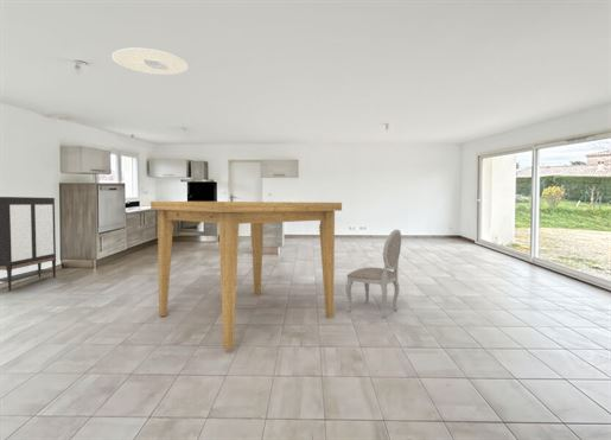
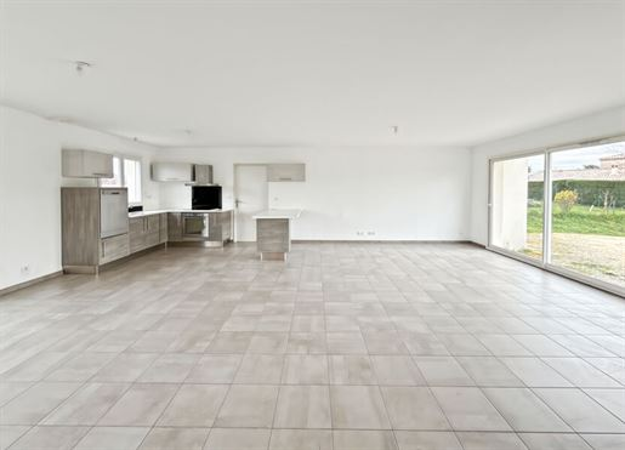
- dining table [149,200,343,351]
- dining chair [344,229,402,318]
- ceiling light [110,47,190,76]
- storage cabinet [0,196,57,292]
